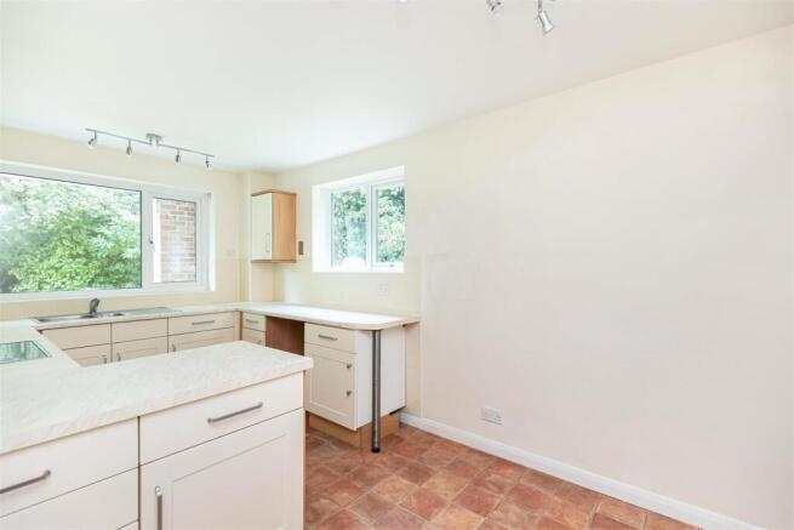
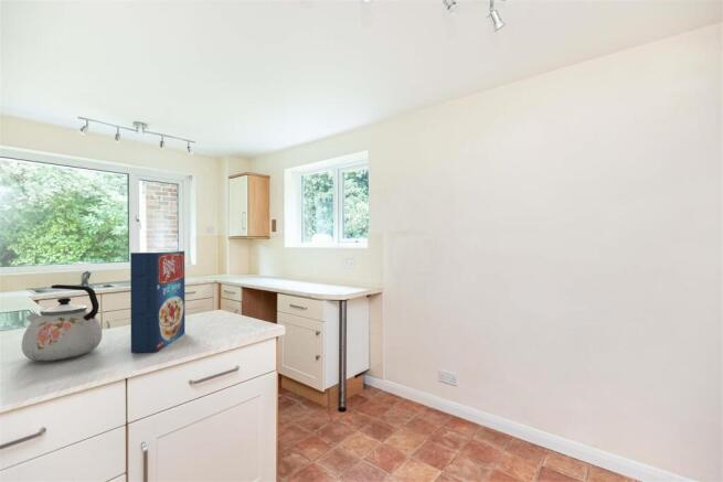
+ cereal box [129,250,187,354]
+ kettle [21,283,104,362]
